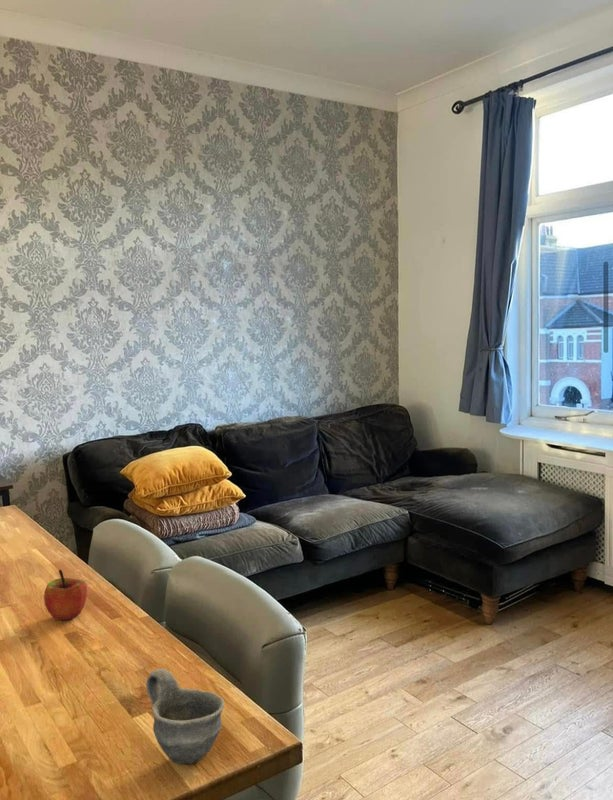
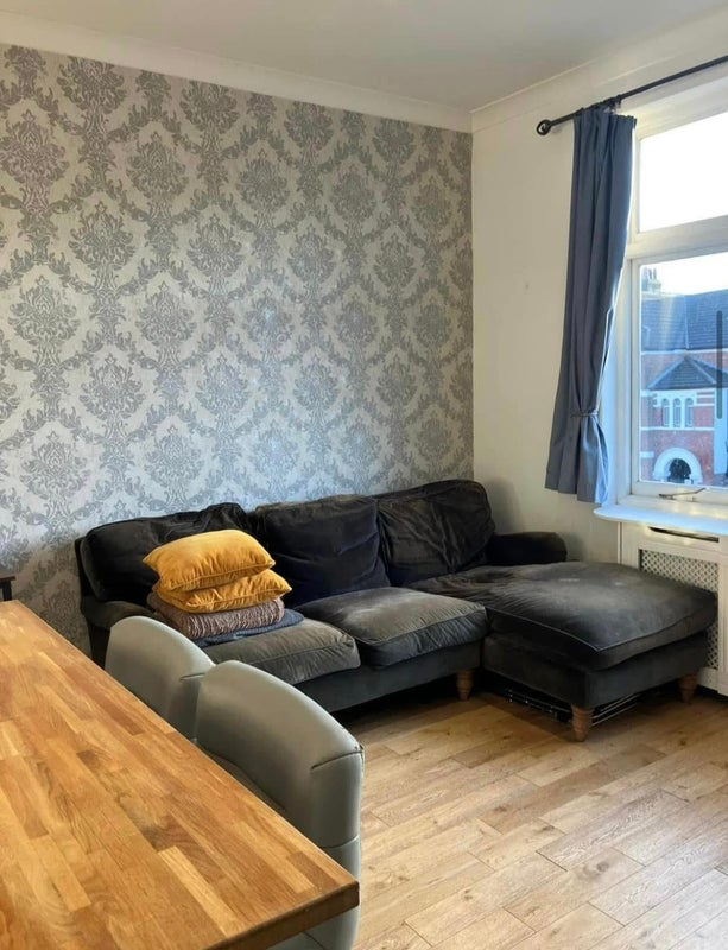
- apple [43,569,88,621]
- cup [145,668,225,765]
